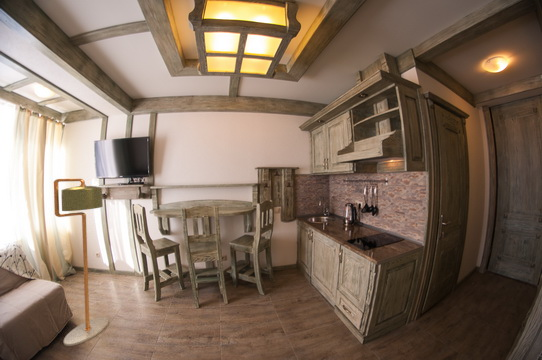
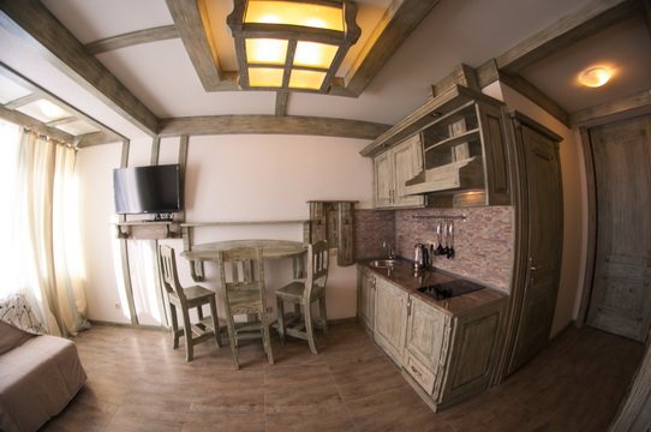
- floor lamp [53,178,110,347]
